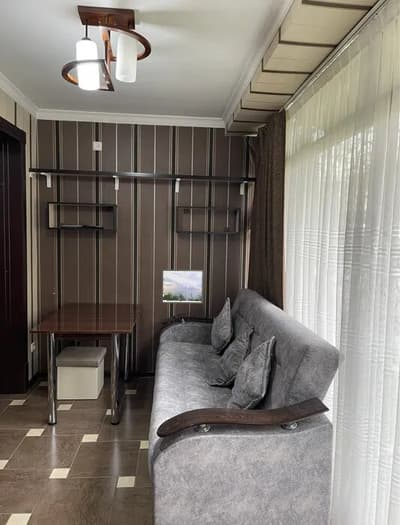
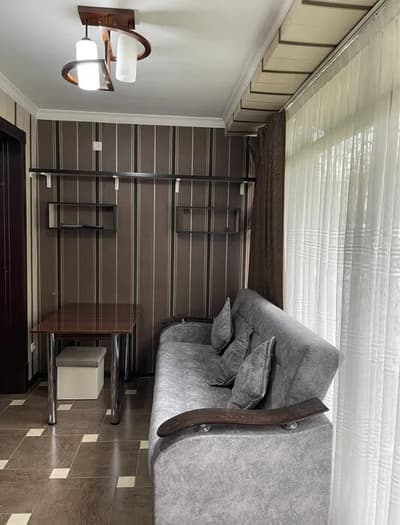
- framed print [161,269,204,304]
